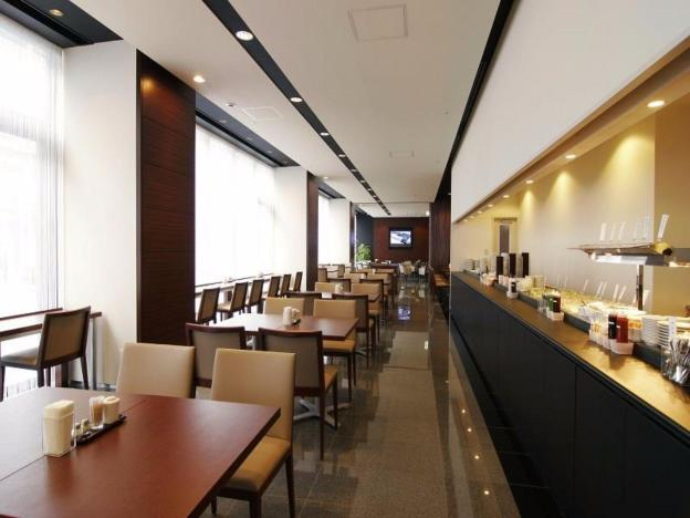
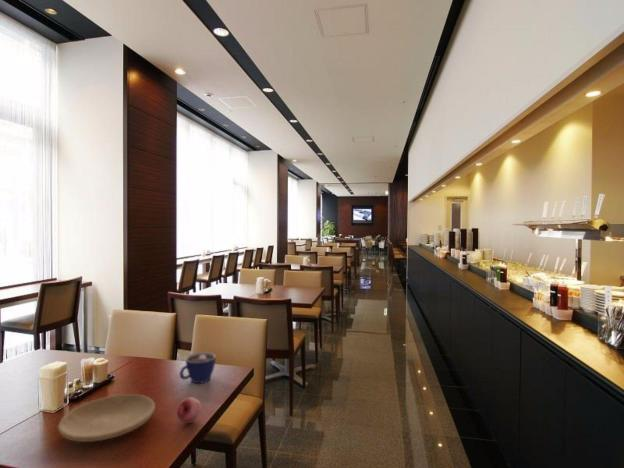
+ fruit [175,397,203,424]
+ plate [57,393,156,443]
+ cup [179,351,217,384]
